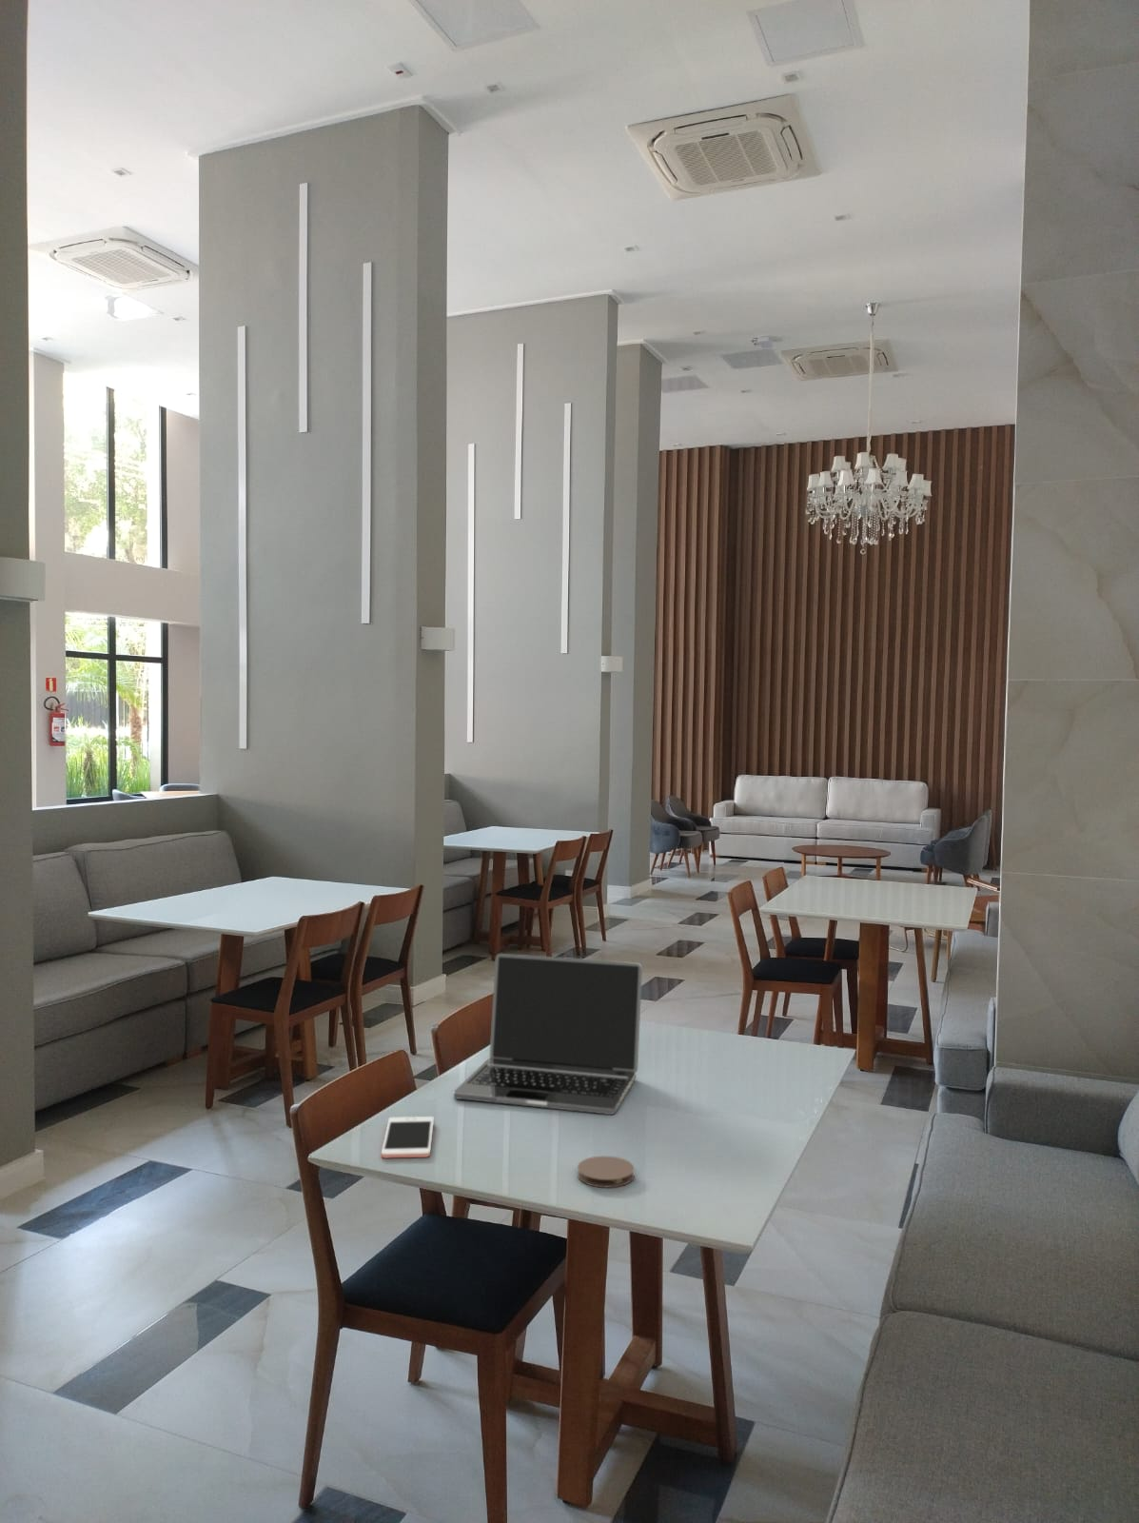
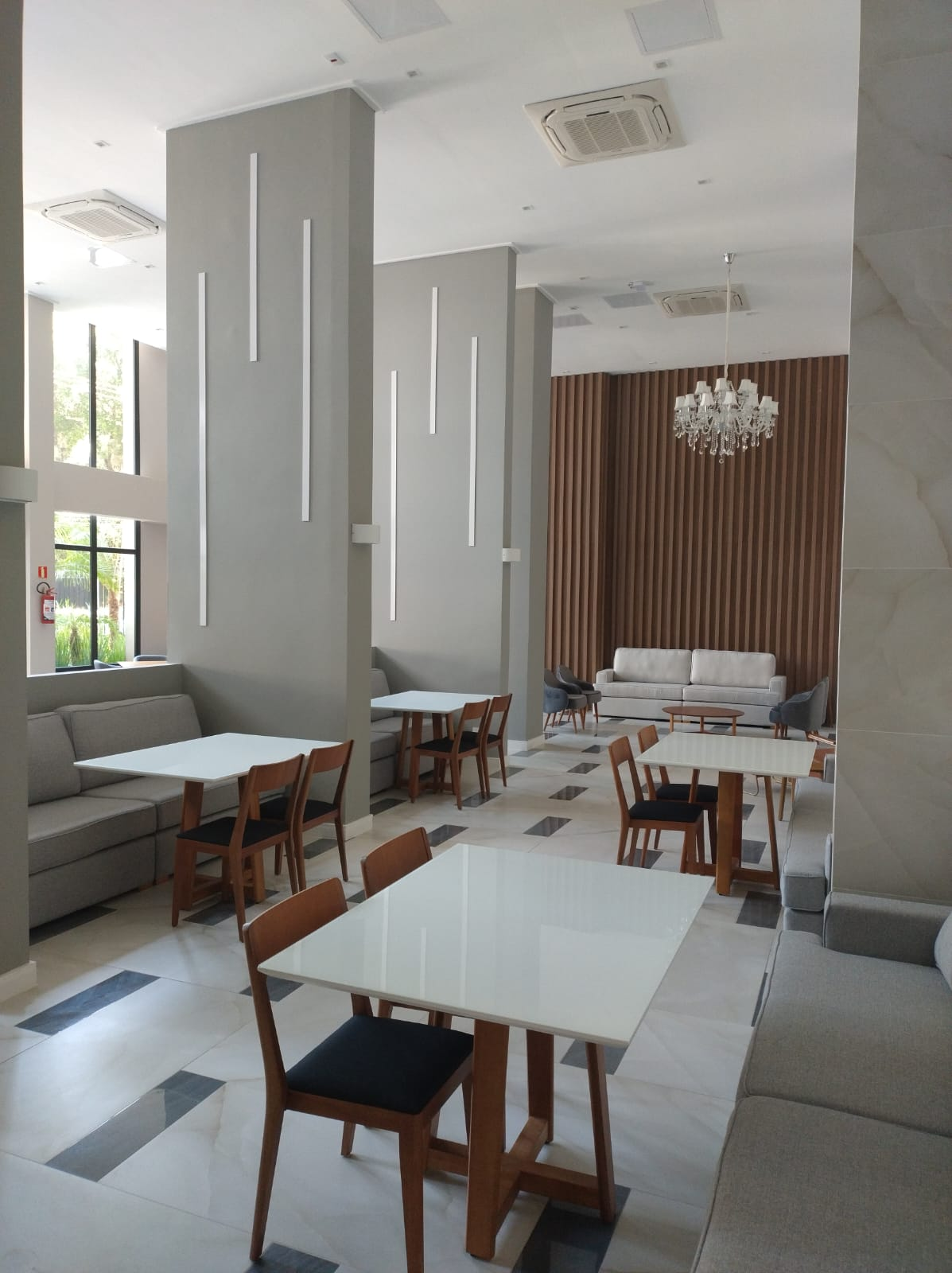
- cell phone [380,1115,434,1159]
- coaster [577,1155,635,1189]
- laptop [453,952,644,1115]
